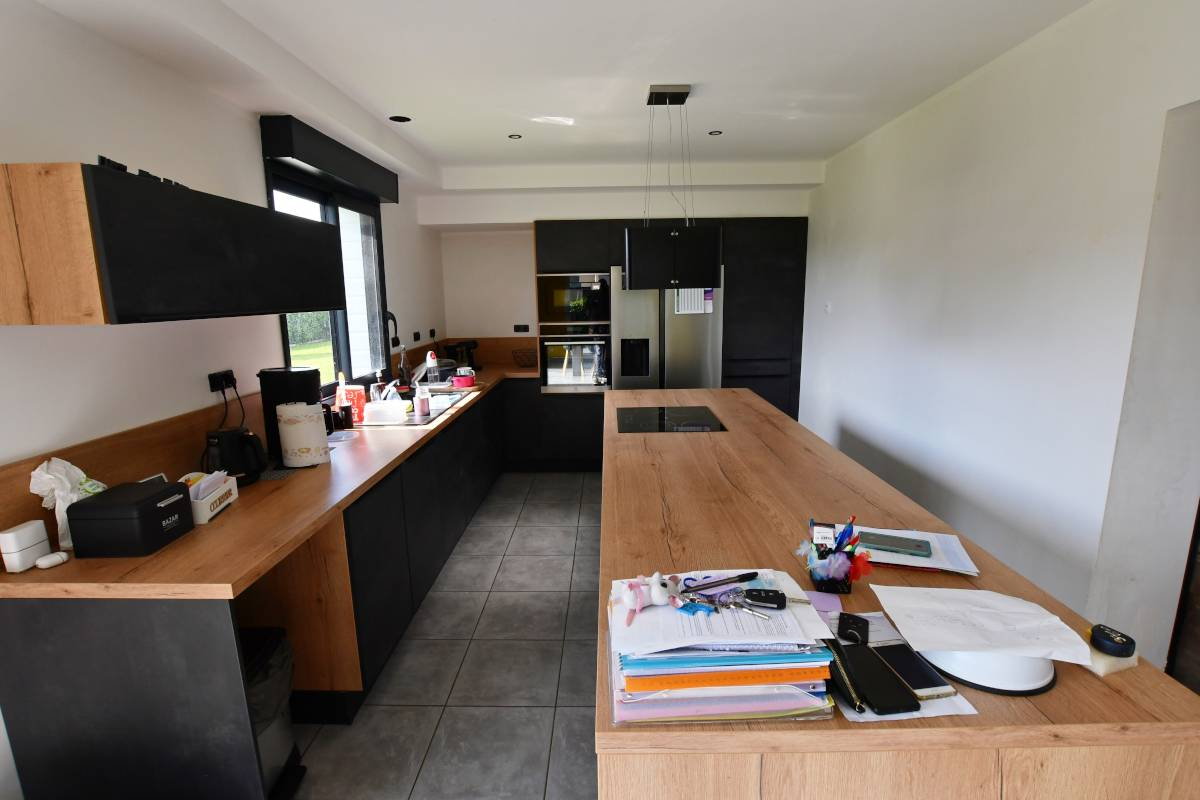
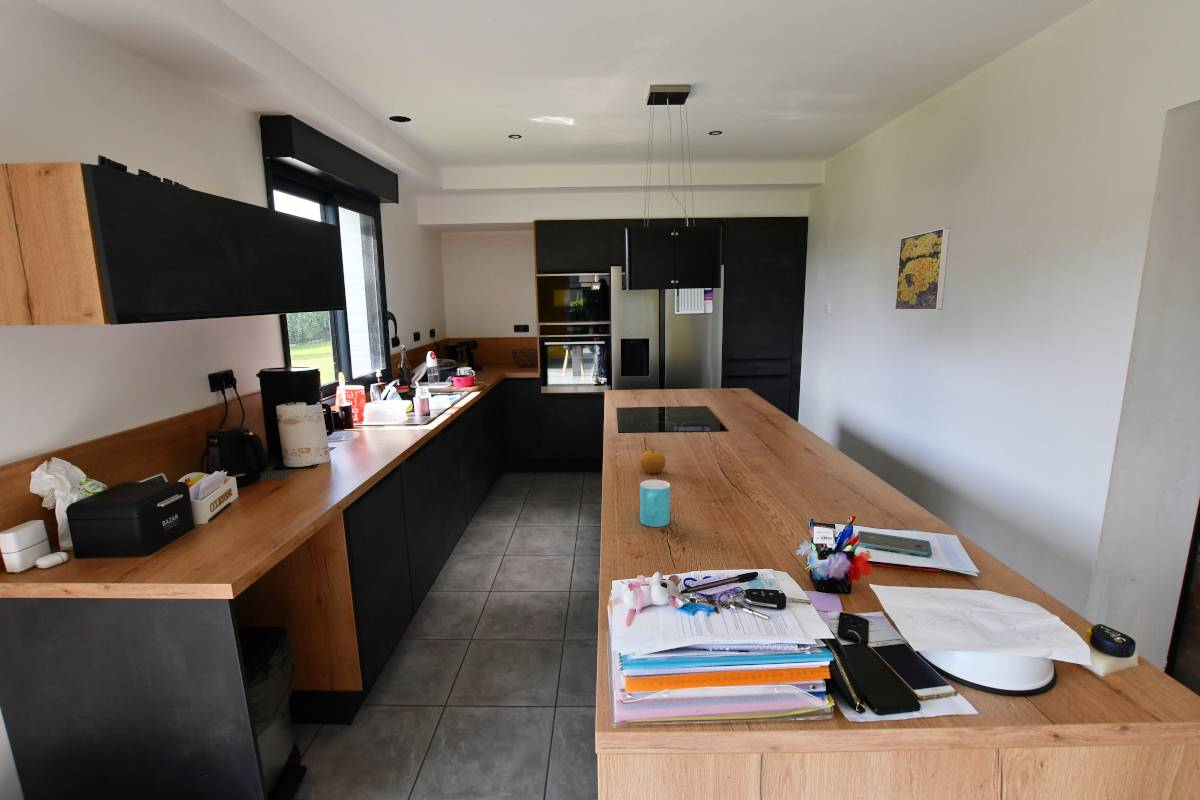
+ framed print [894,227,951,311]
+ cup [639,479,671,528]
+ fruit [639,446,666,474]
